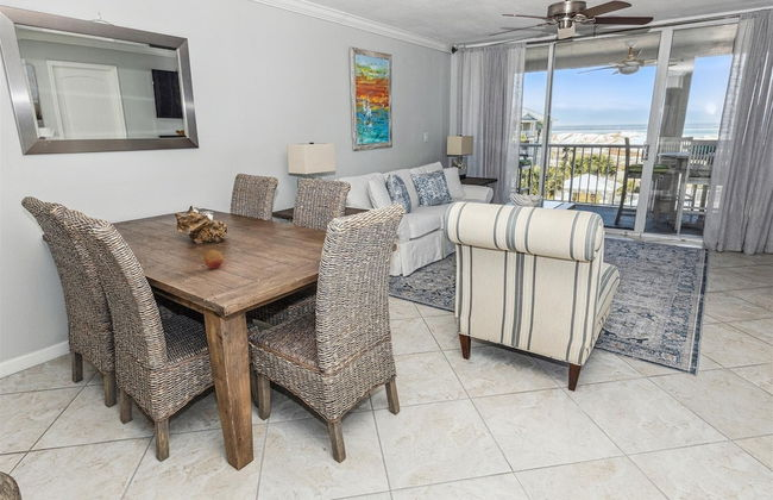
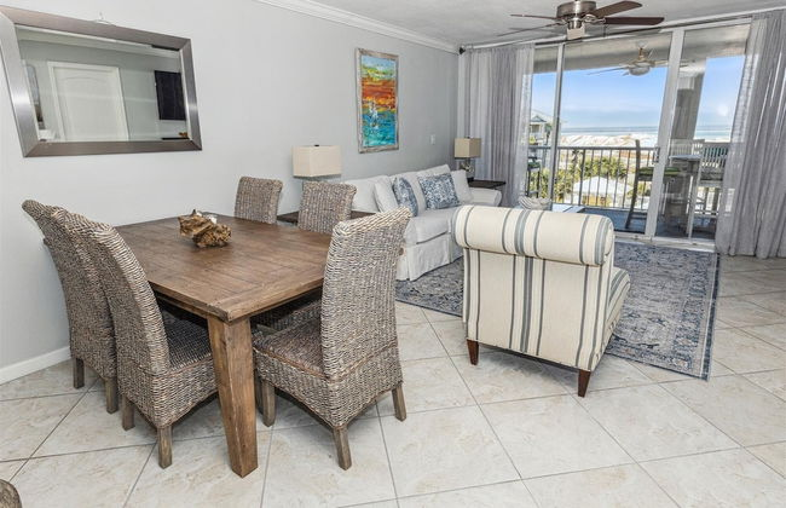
- fruit [203,249,225,270]
